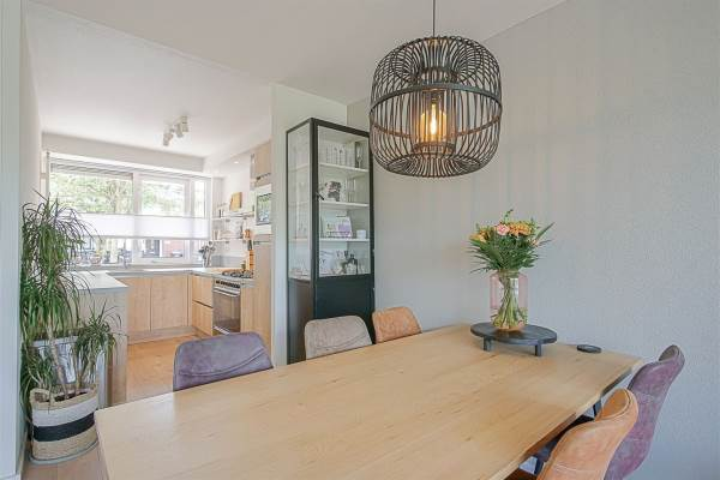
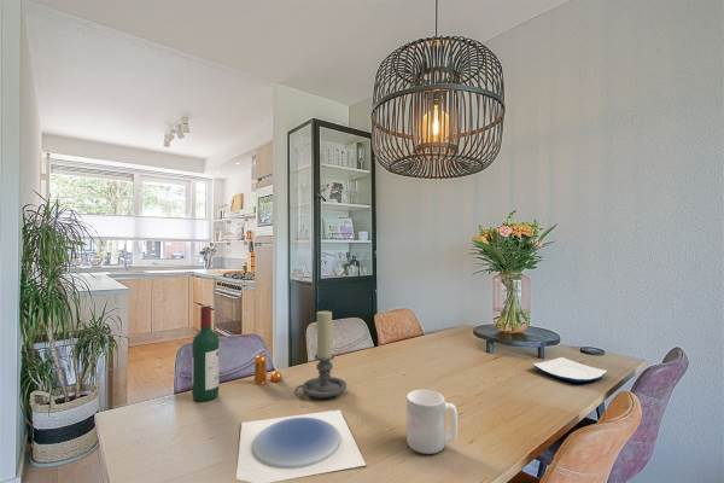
+ candle holder [293,310,348,398]
+ wine bottle [191,304,220,402]
+ pepper shaker [253,354,284,385]
+ plate [235,408,367,483]
+ mug [405,389,459,455]
+ plate [532,356,608,383]
